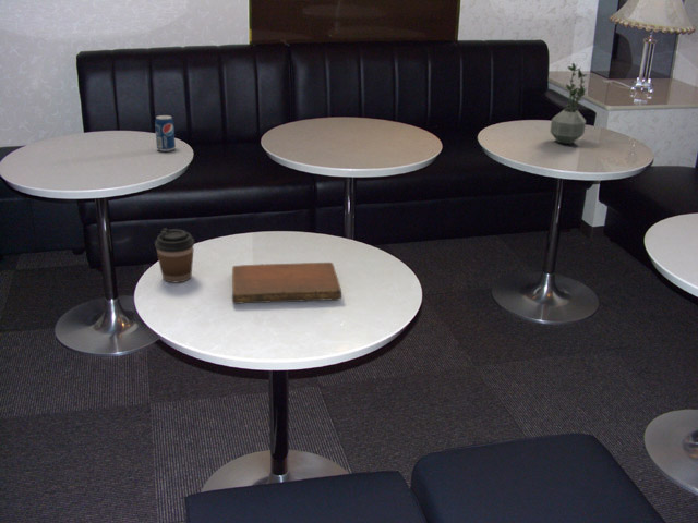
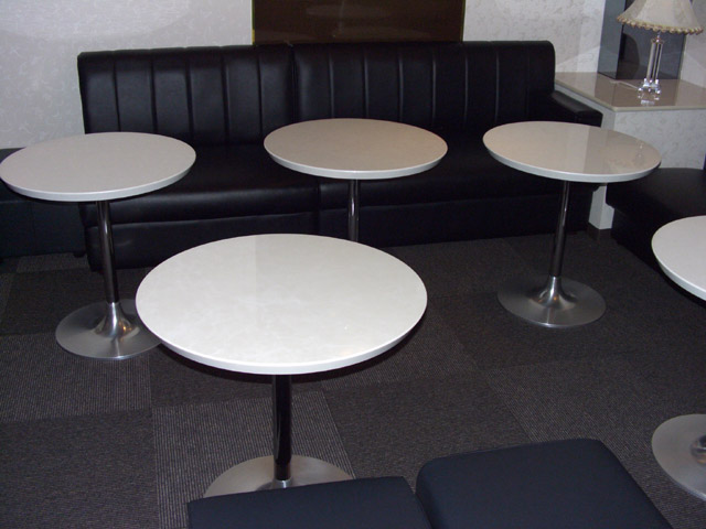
- notebook [231,262,342,305]
- potted plant [549,62,590,145]
- coffee cup [154,227,195,283]
- beverage can [154,114,177,153]
